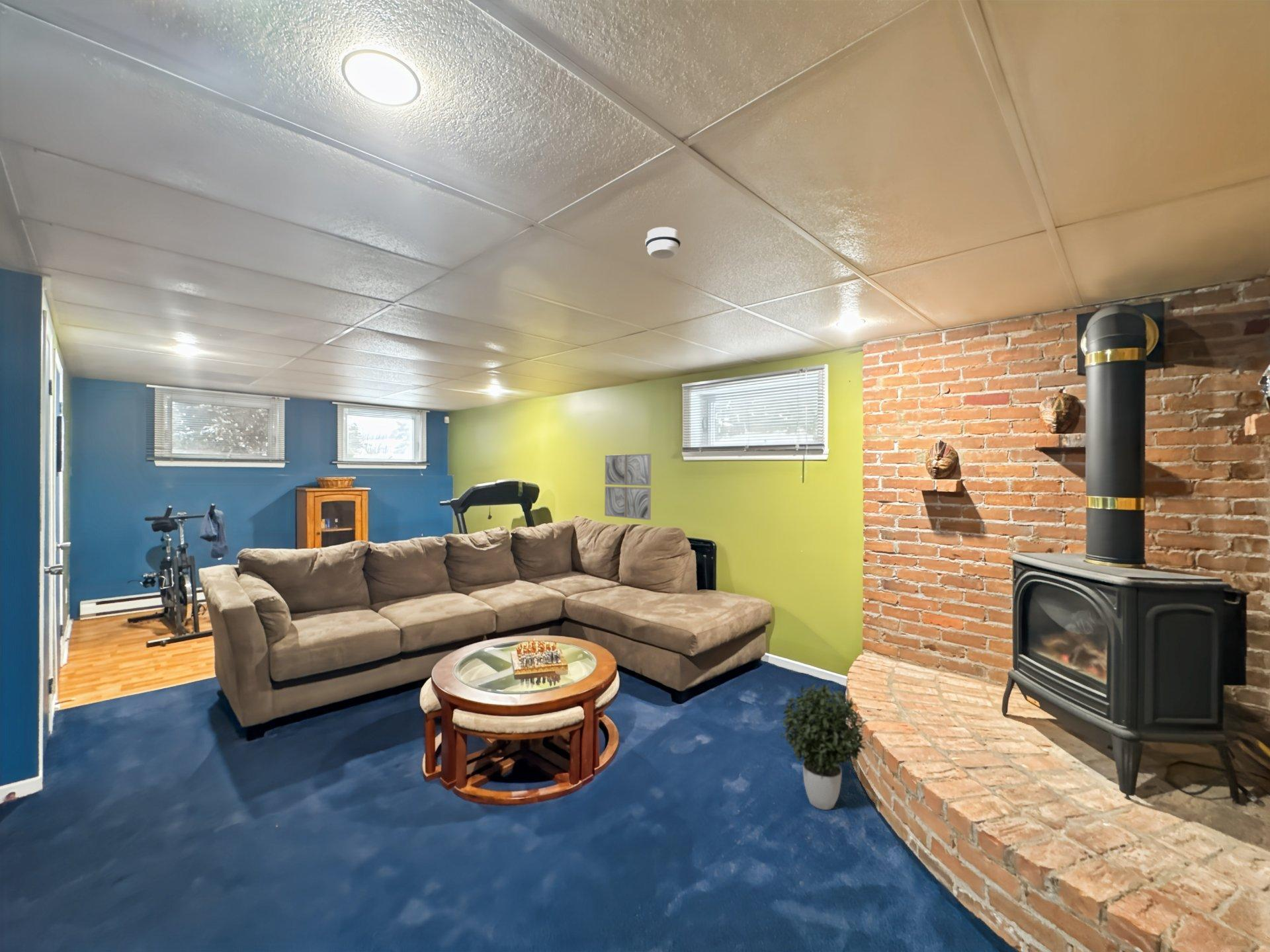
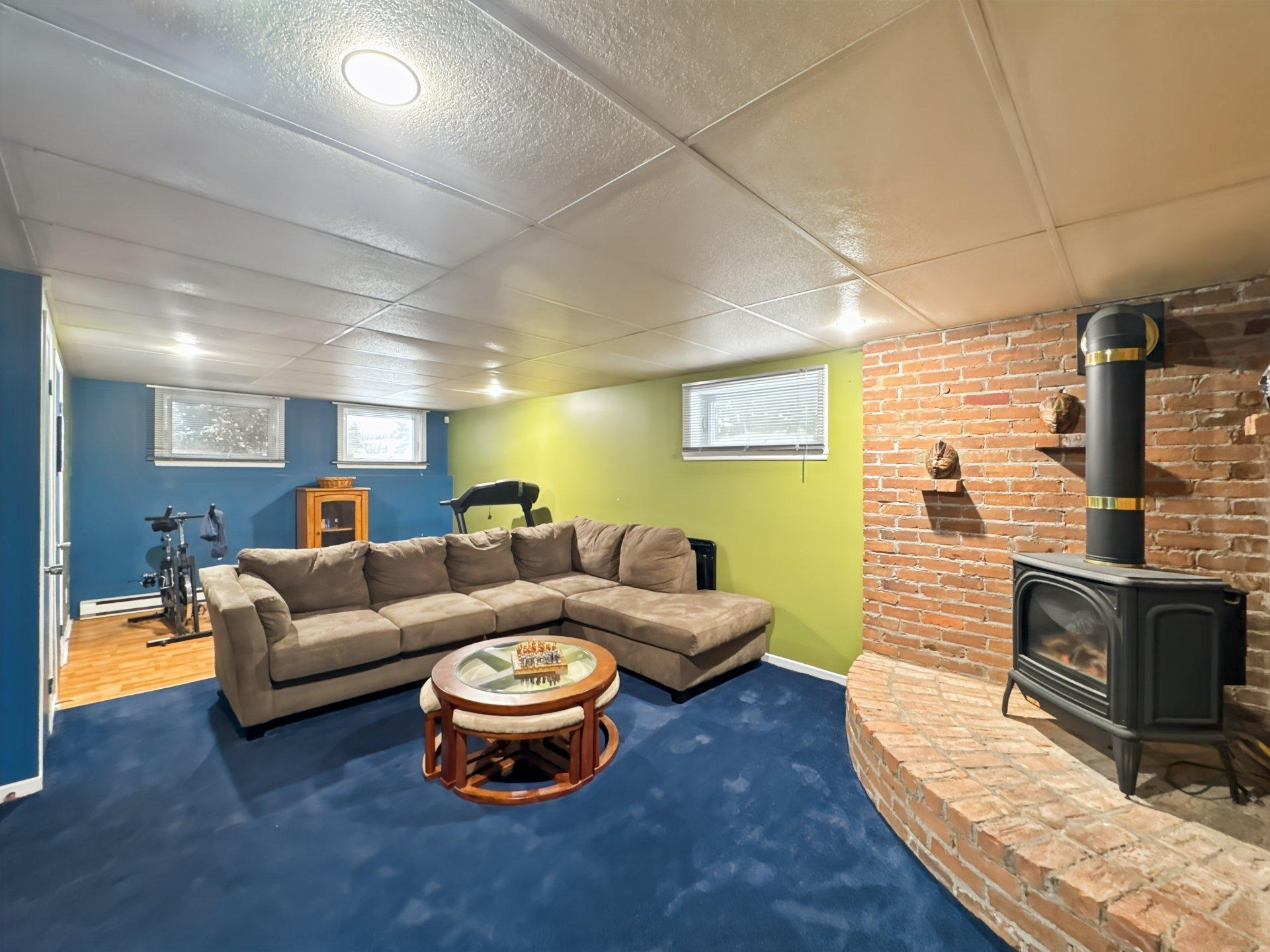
- potted plant [779,683,868,811]
- smoke detector [645,226,681,260]
- wall art [604,453,652,520]
